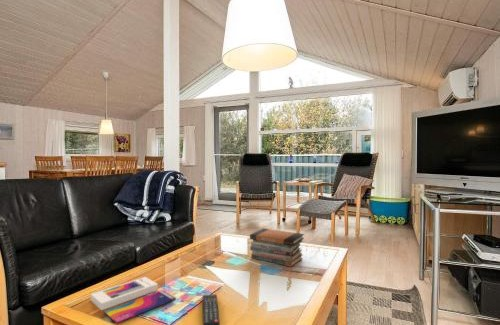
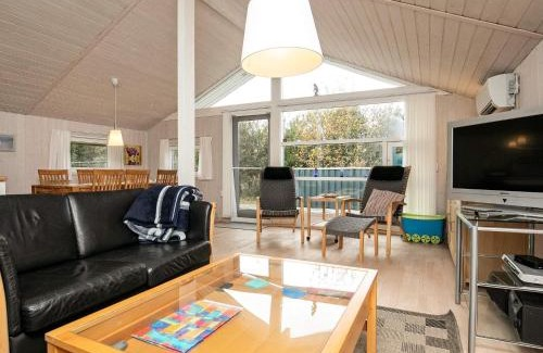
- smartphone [90,276,177,325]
- book stack [249,228,305,268]
- remote control [202,293,221,325]
